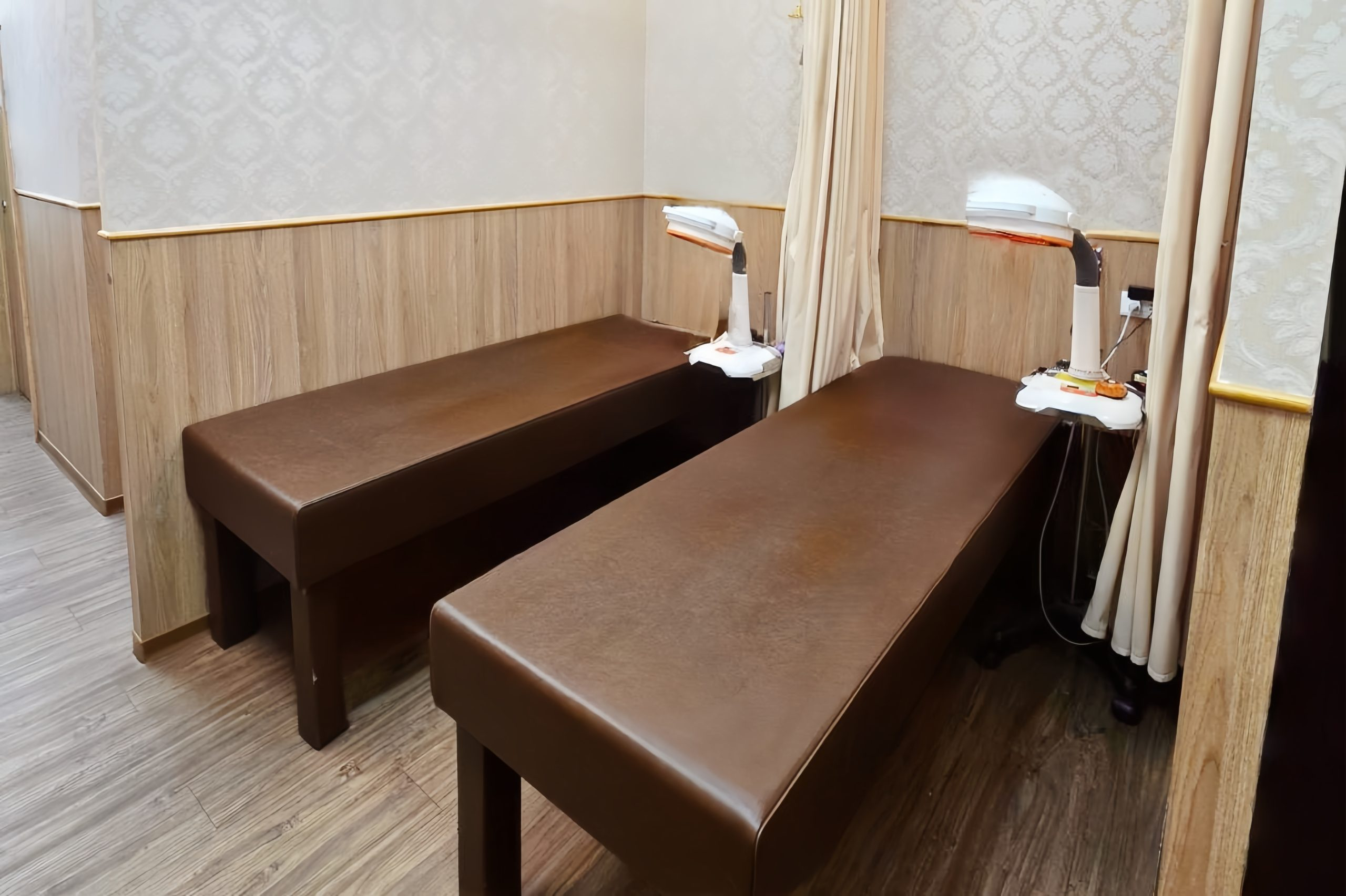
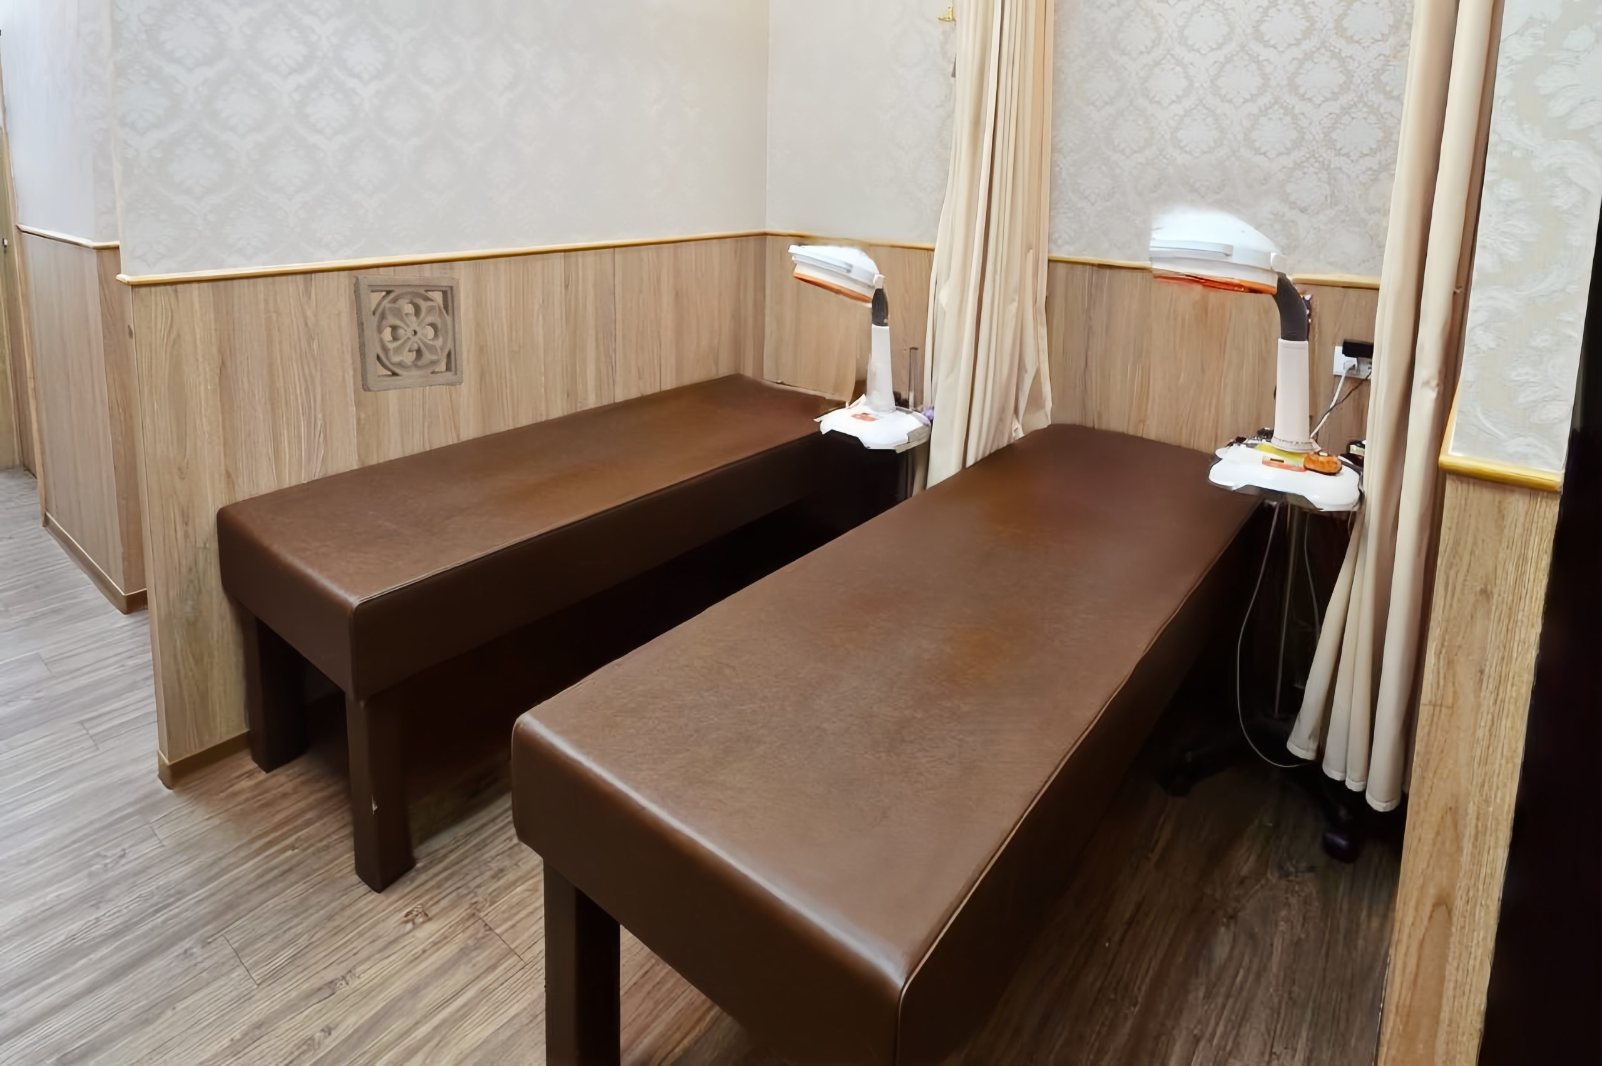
+ wall ornament [351,274,464,393]
